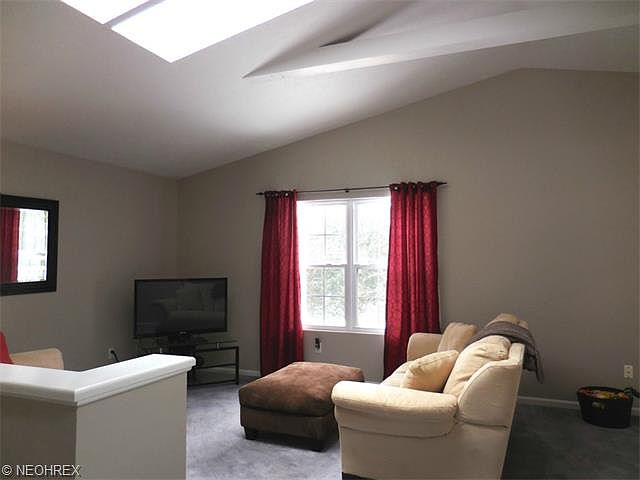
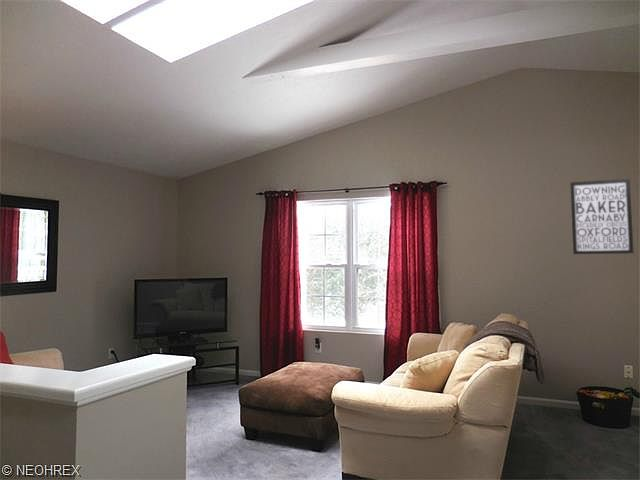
+ wall art [569,178,634,255]
